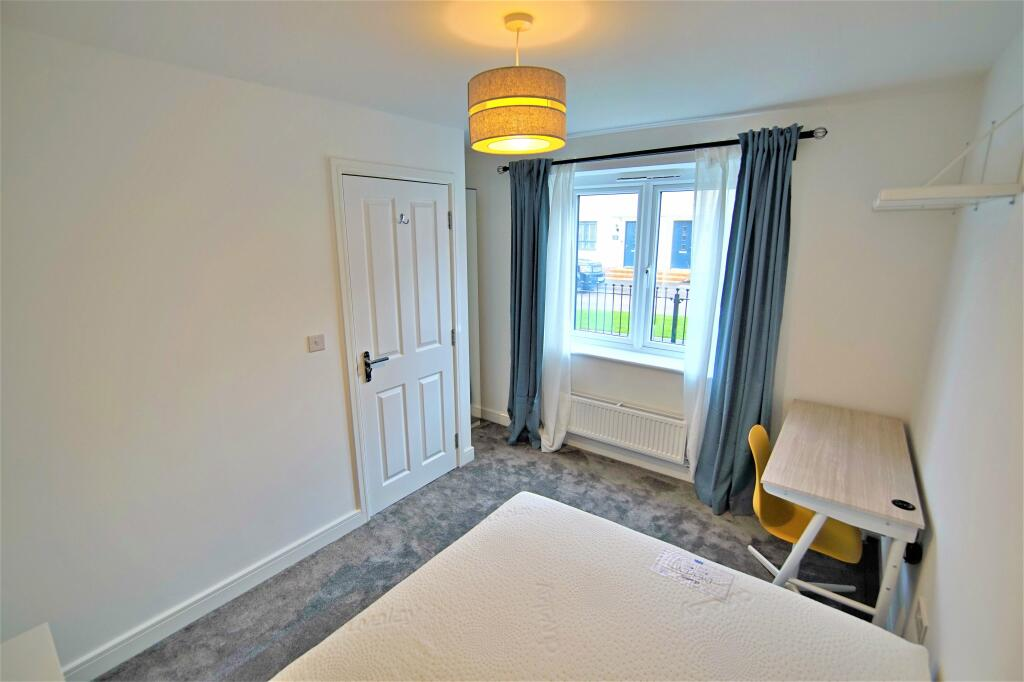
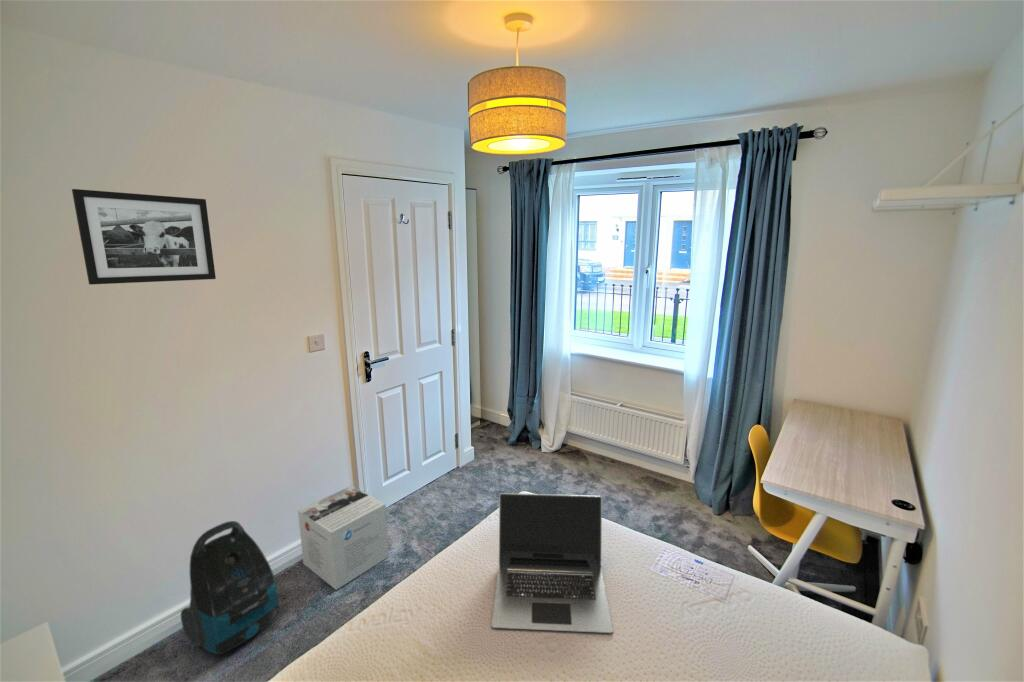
+ cardboard box [297,485,390,591]
+ picture frame [71,188,217,285]
+ laptop [491,492,614,634]
+ vacuum cleaner [180,520,279,655]
